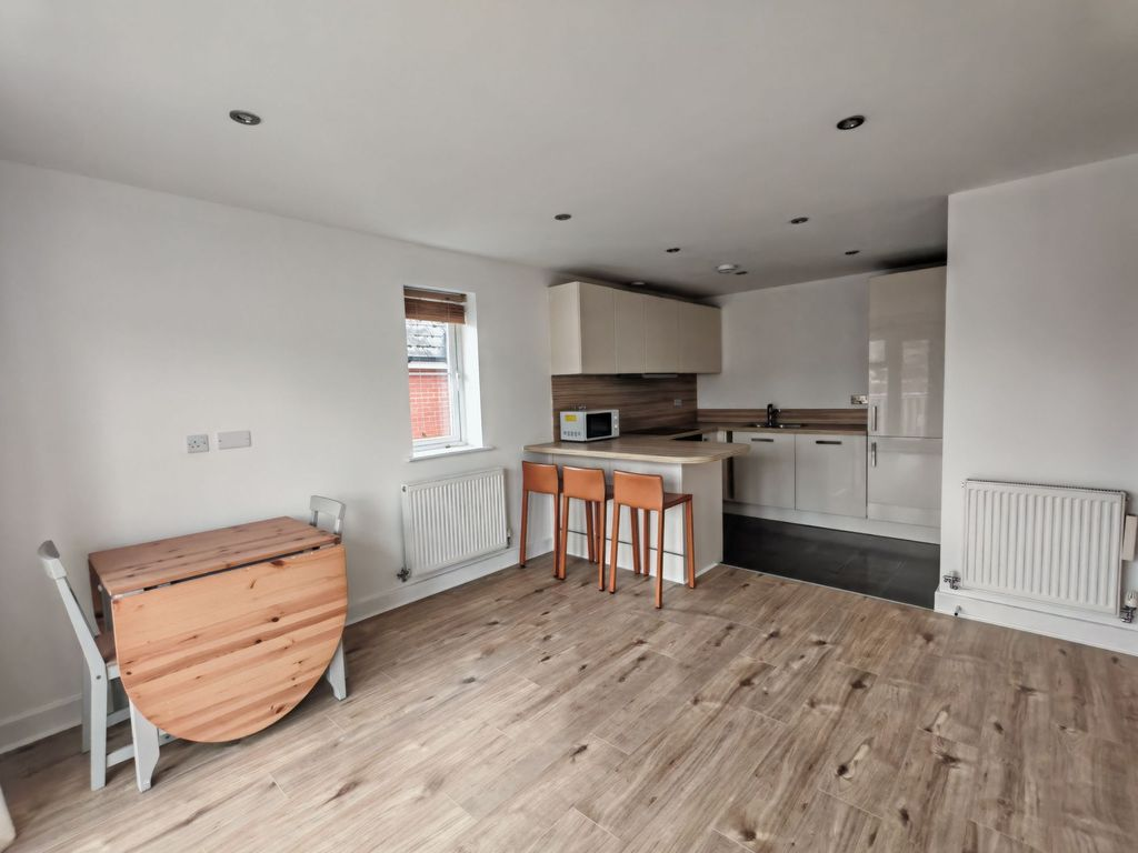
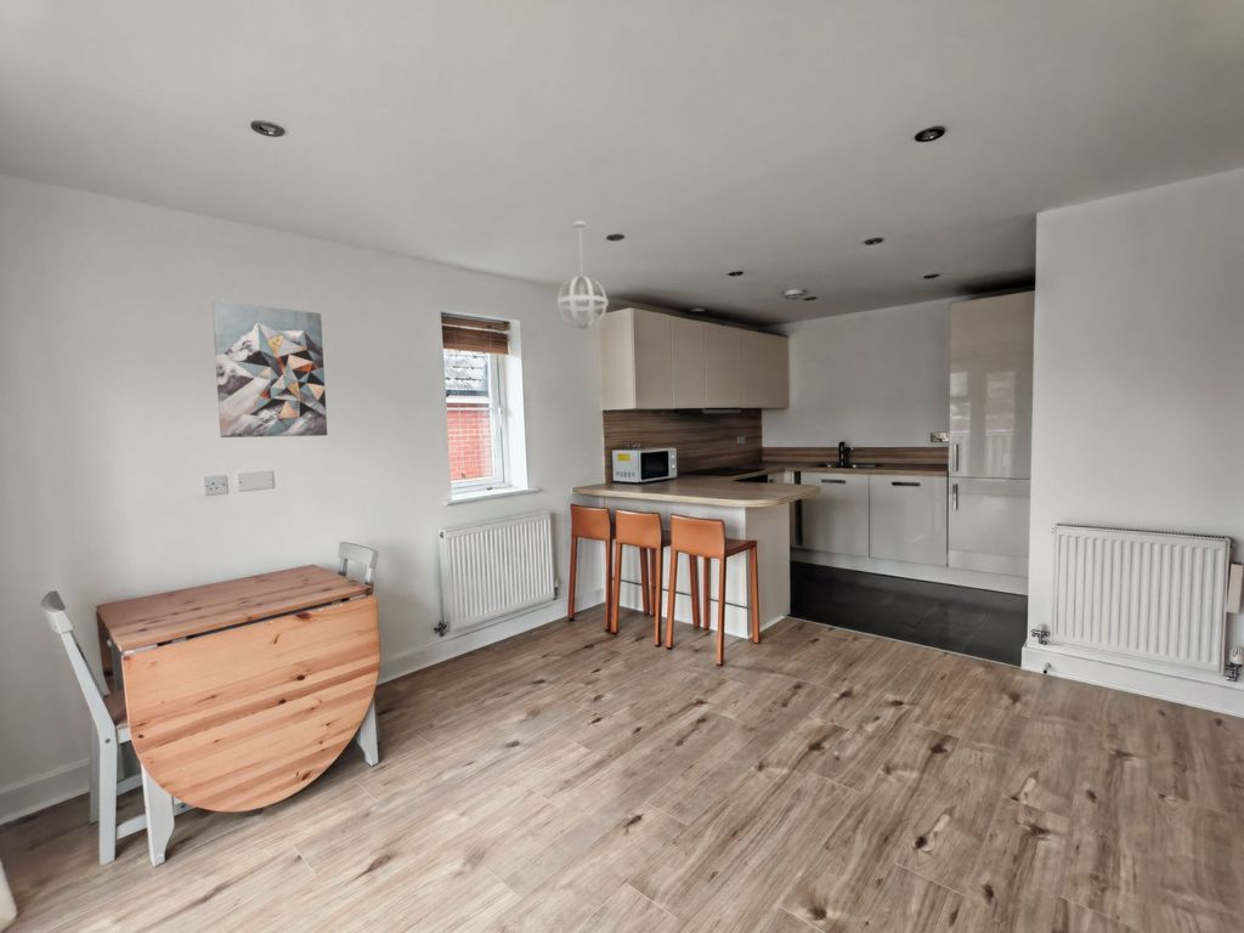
+ pendant light [556,220,610,330]
+ wall art [211,299,328,439]
